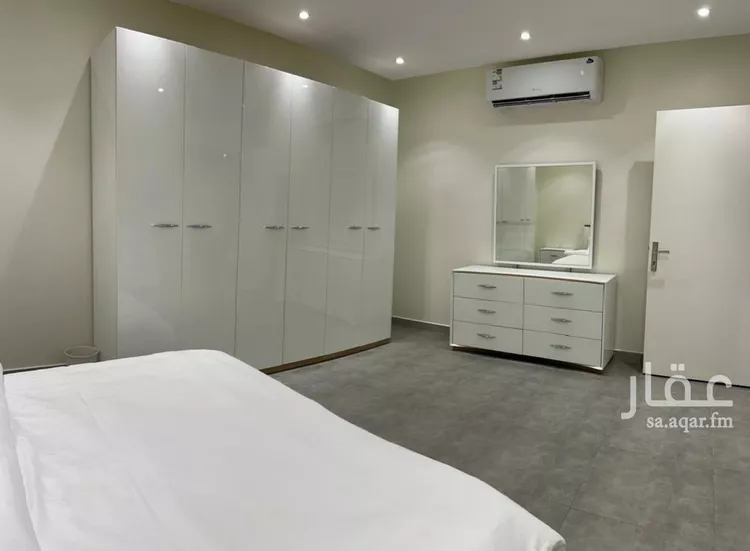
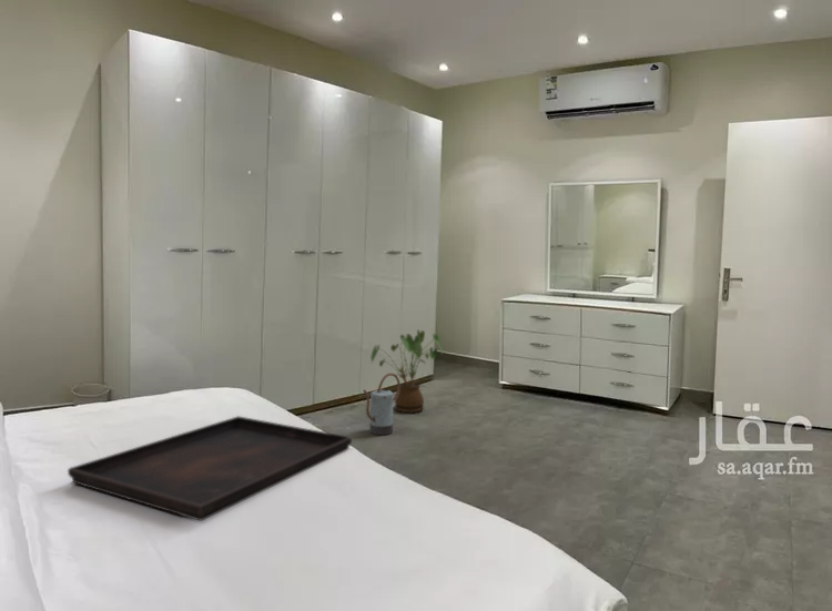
+ serving tray [67,415,353,522]
+ house plant [369,329,444,414]
+ watering can [362,373,402,436]
